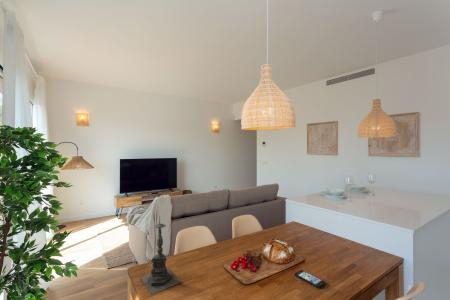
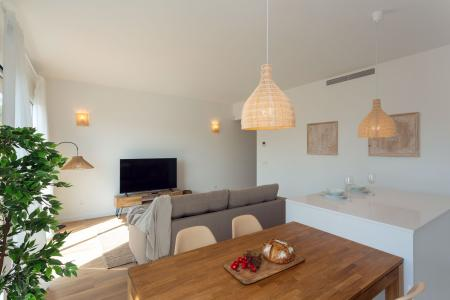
- smartphone [294,269,327,289]
- candle holder [140,215,182,295]
